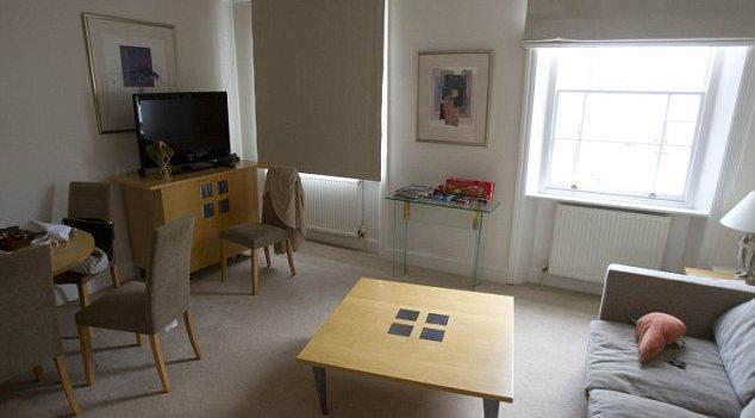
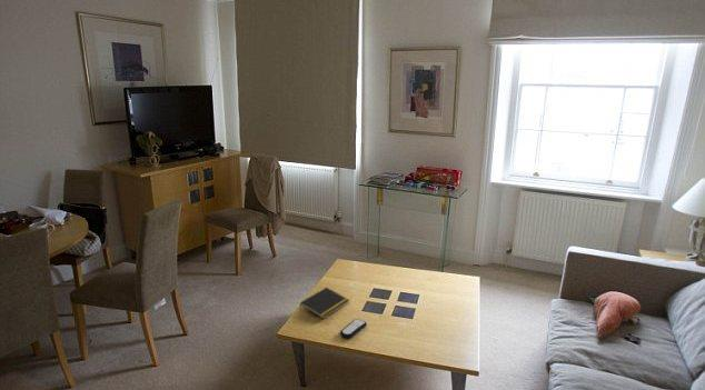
+ notepad [298,287,350,320]
+ remote control [339,318,368,339]
